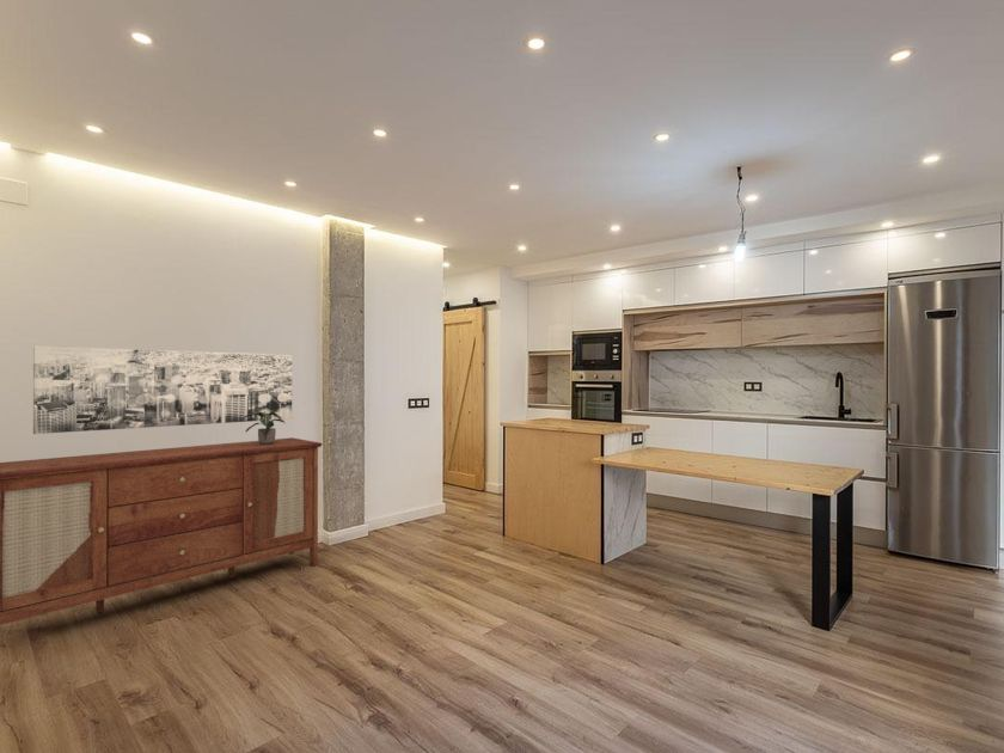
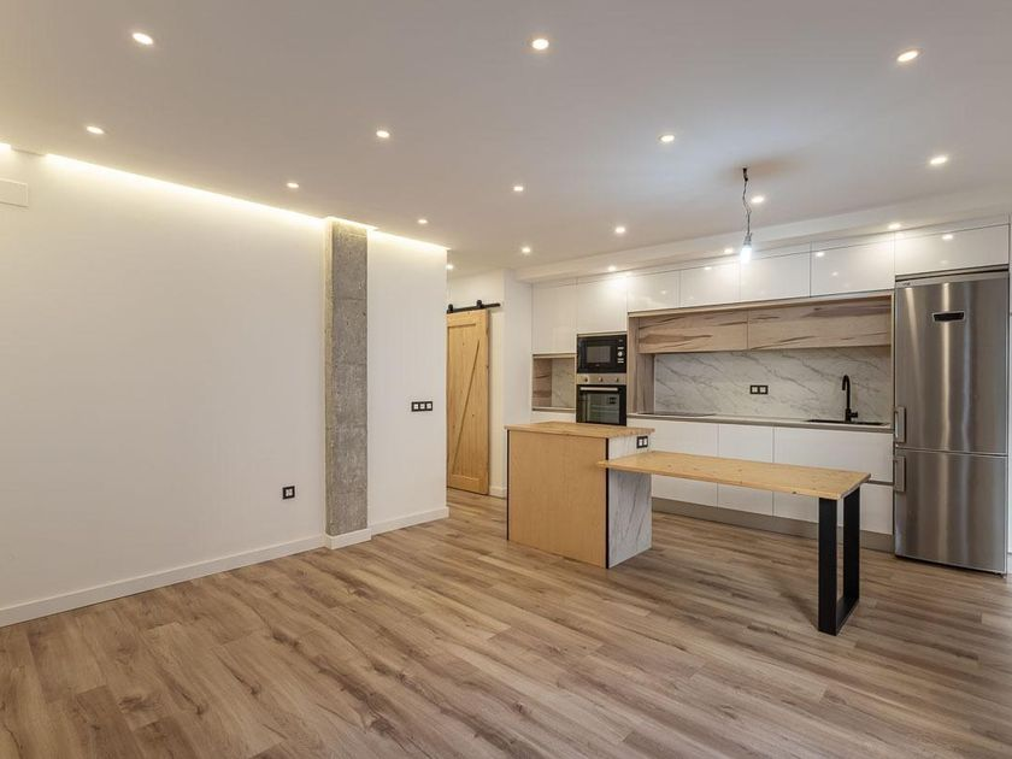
- potted plant [241,411,286,445]
- wall art [32,345,293,435]
- sideboard [0,436,324,626]
